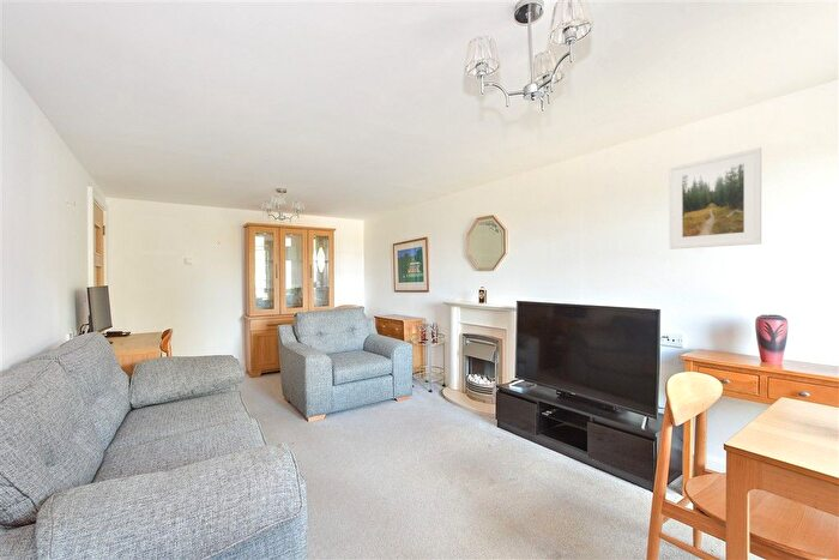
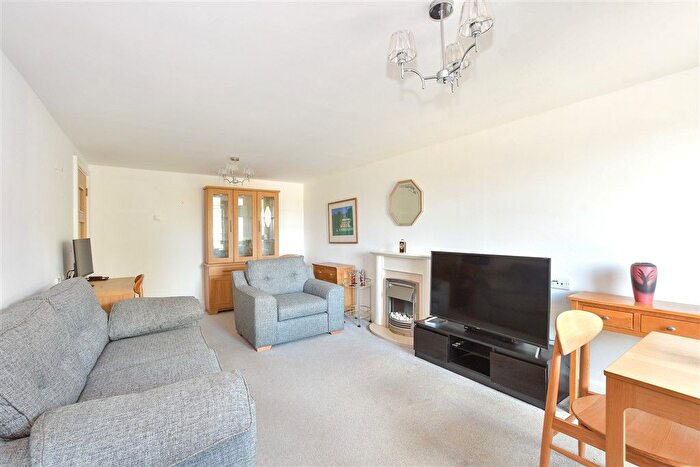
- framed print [668,146,762,251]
